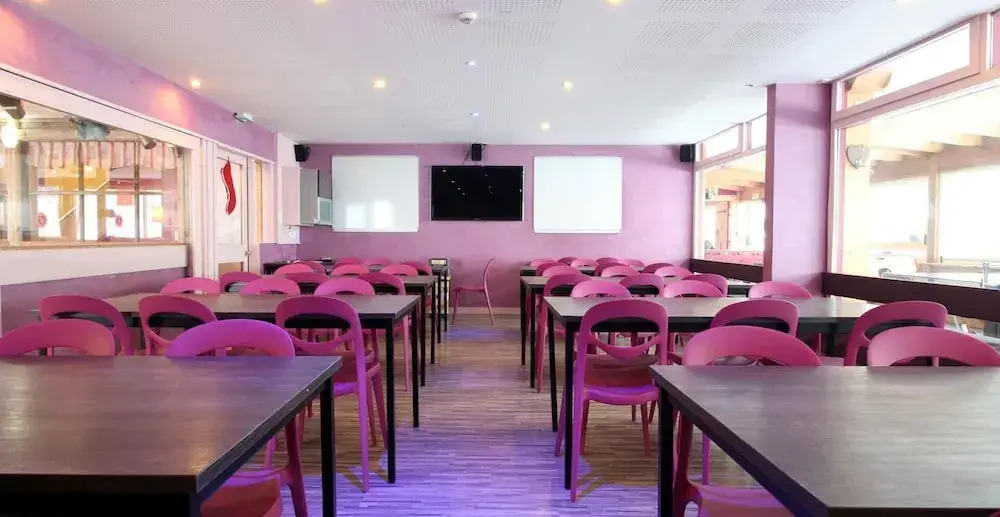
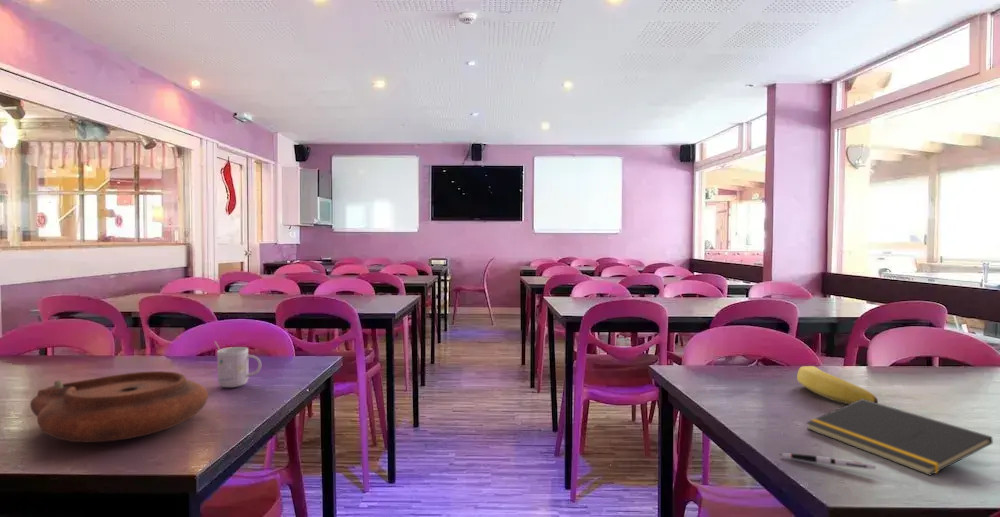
+ banana [796,365,879,405]
+ plate [29,370,209,443]
+ pen [779,452,877,470]
+ notepad [805,399,994,477]
+ mug [213,340,262,388]
